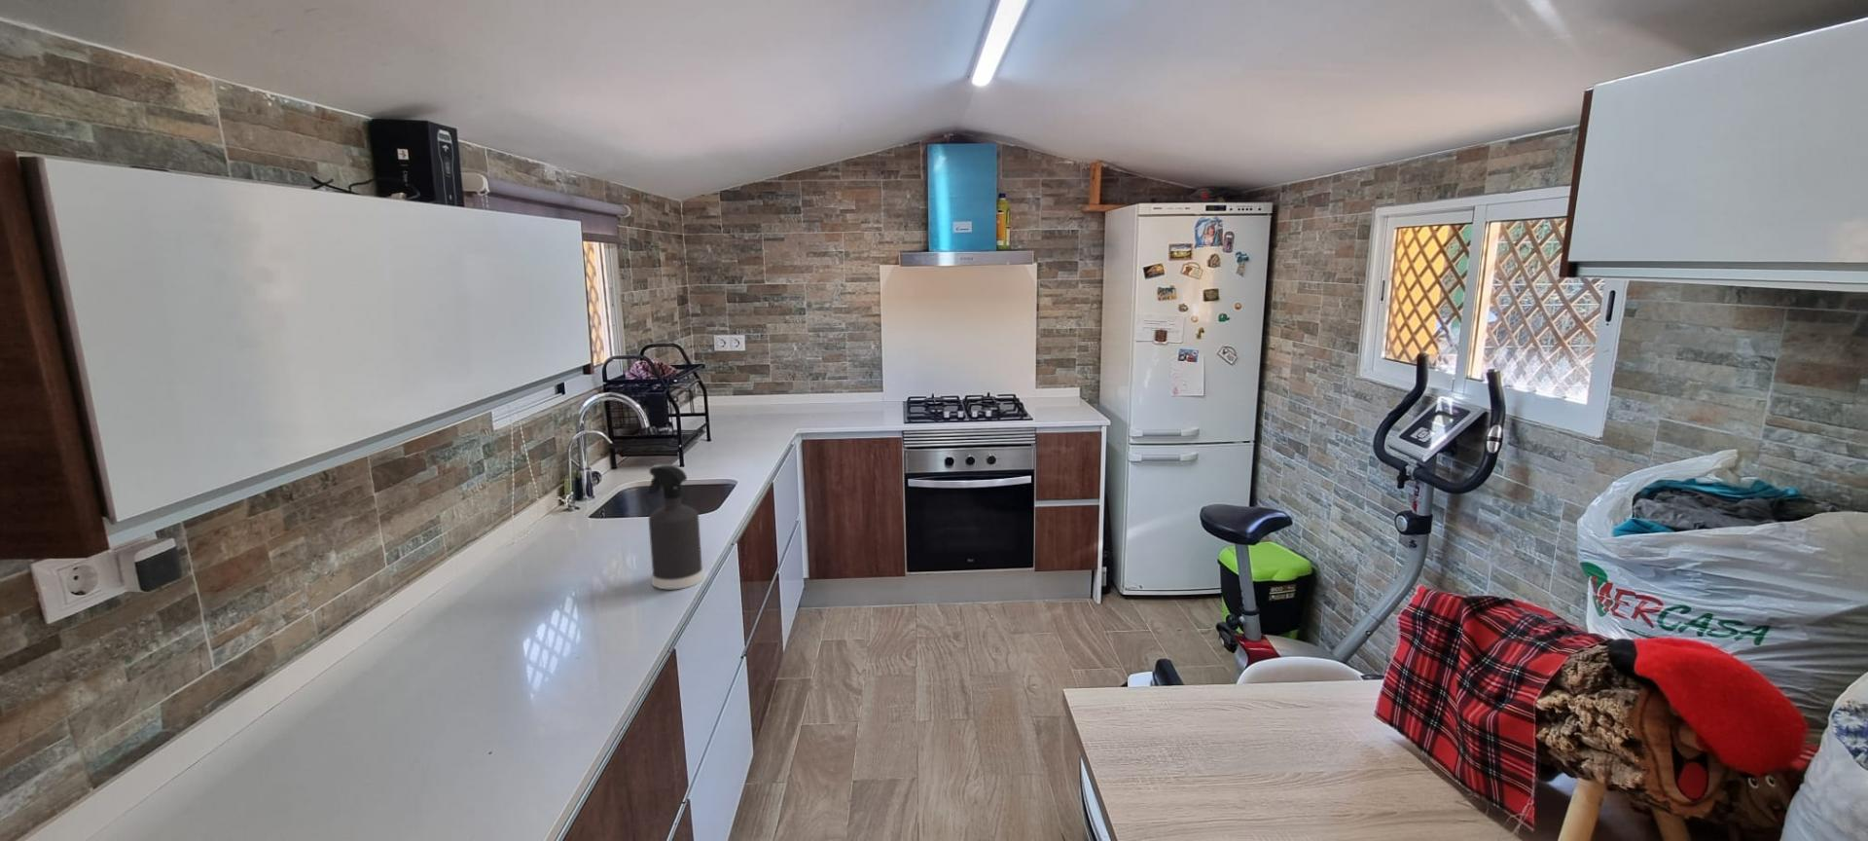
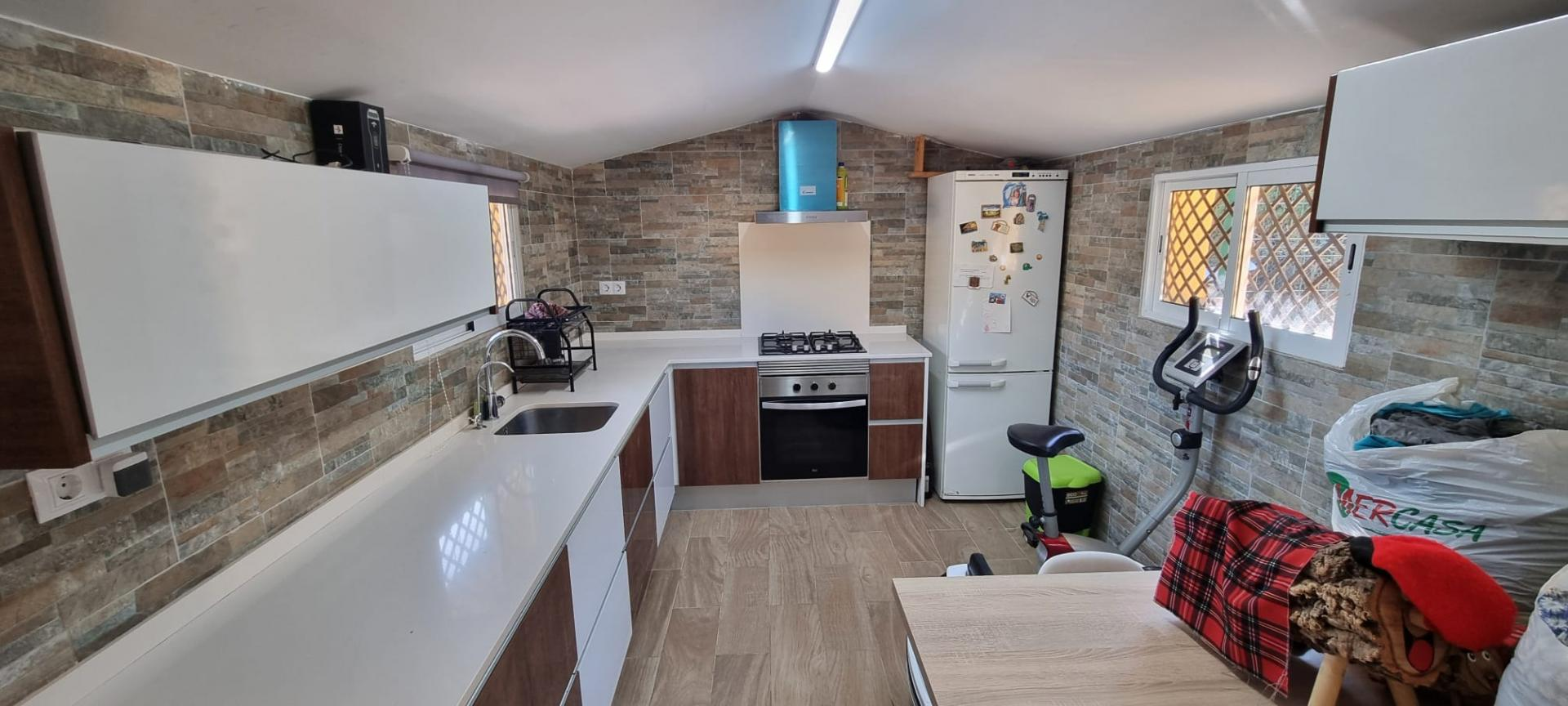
- spray bottle [646,465,704,590]
